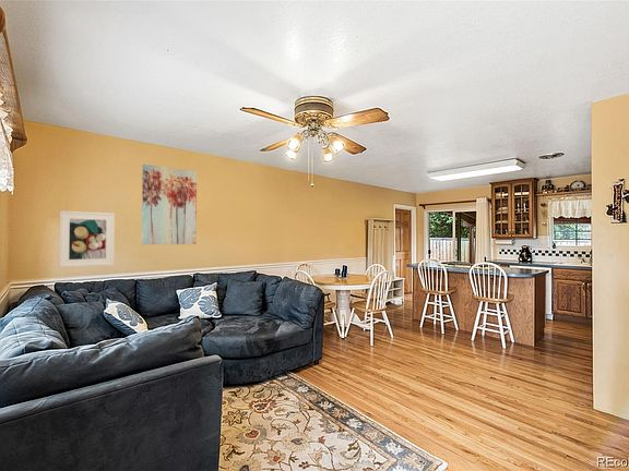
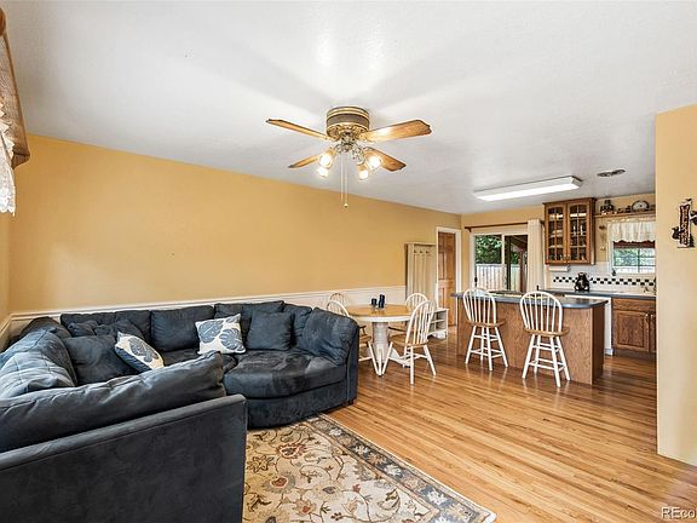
- wall art [141,164,198,245]
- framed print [58,209,116,268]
